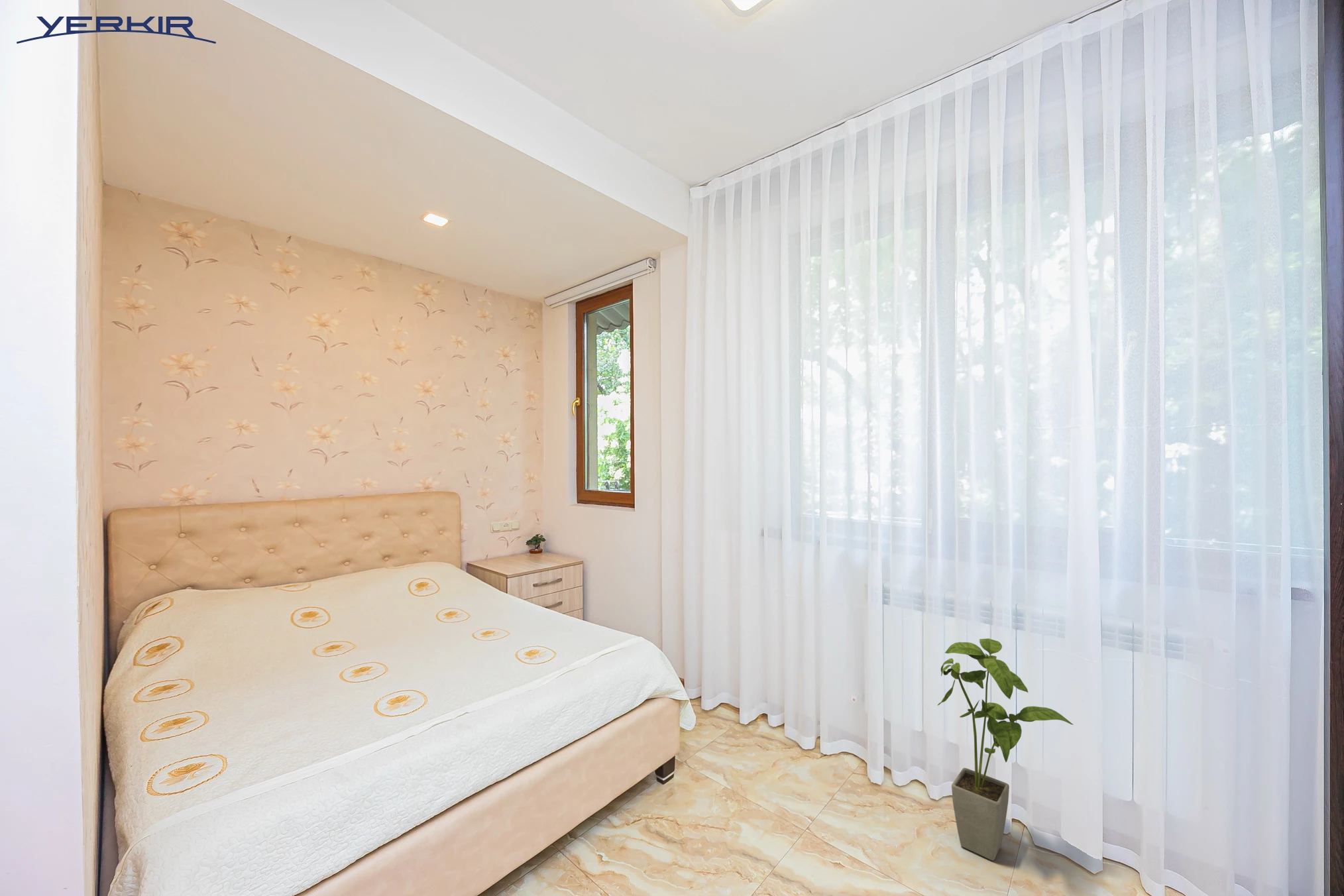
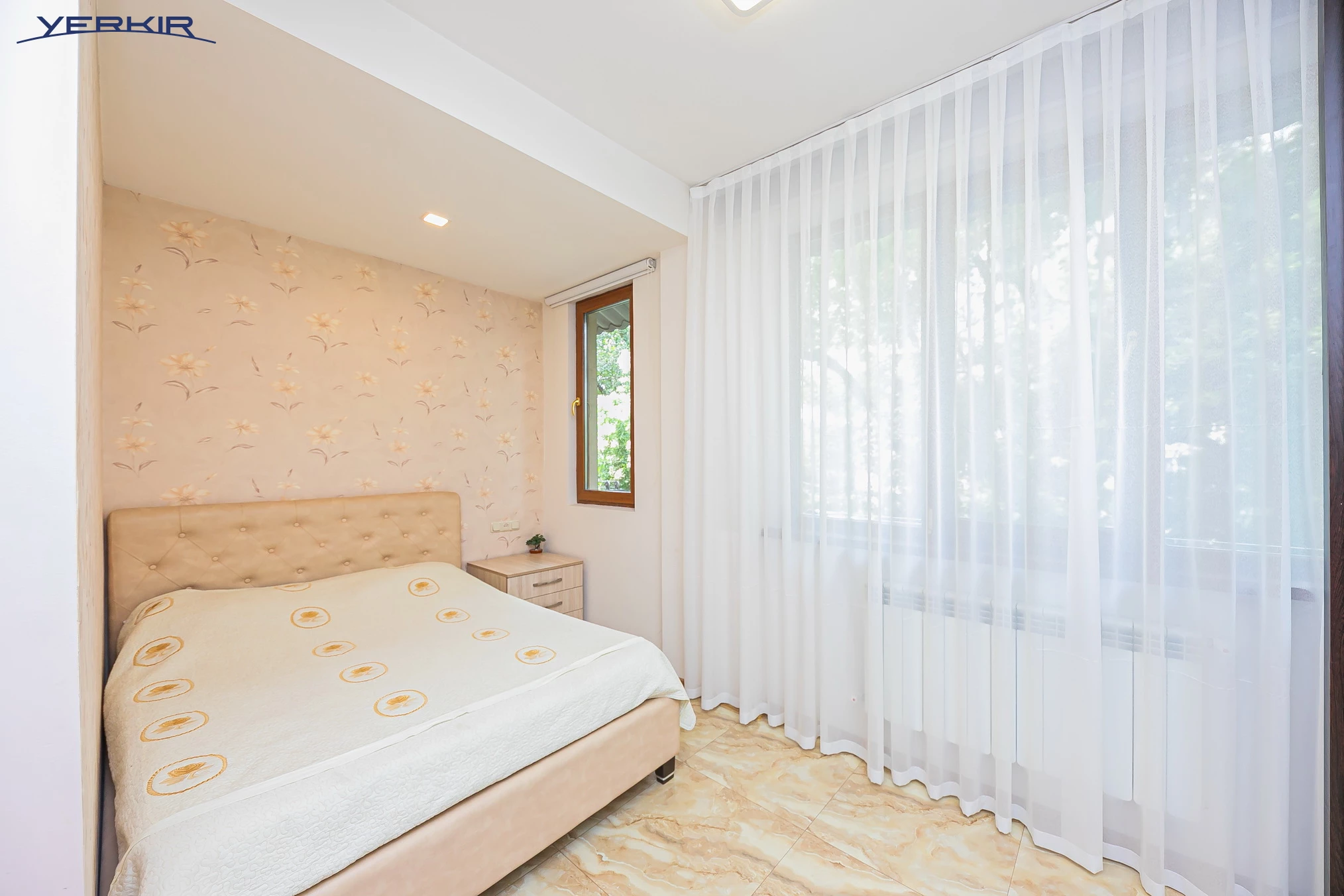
- house plant [937,638,1074,861]
